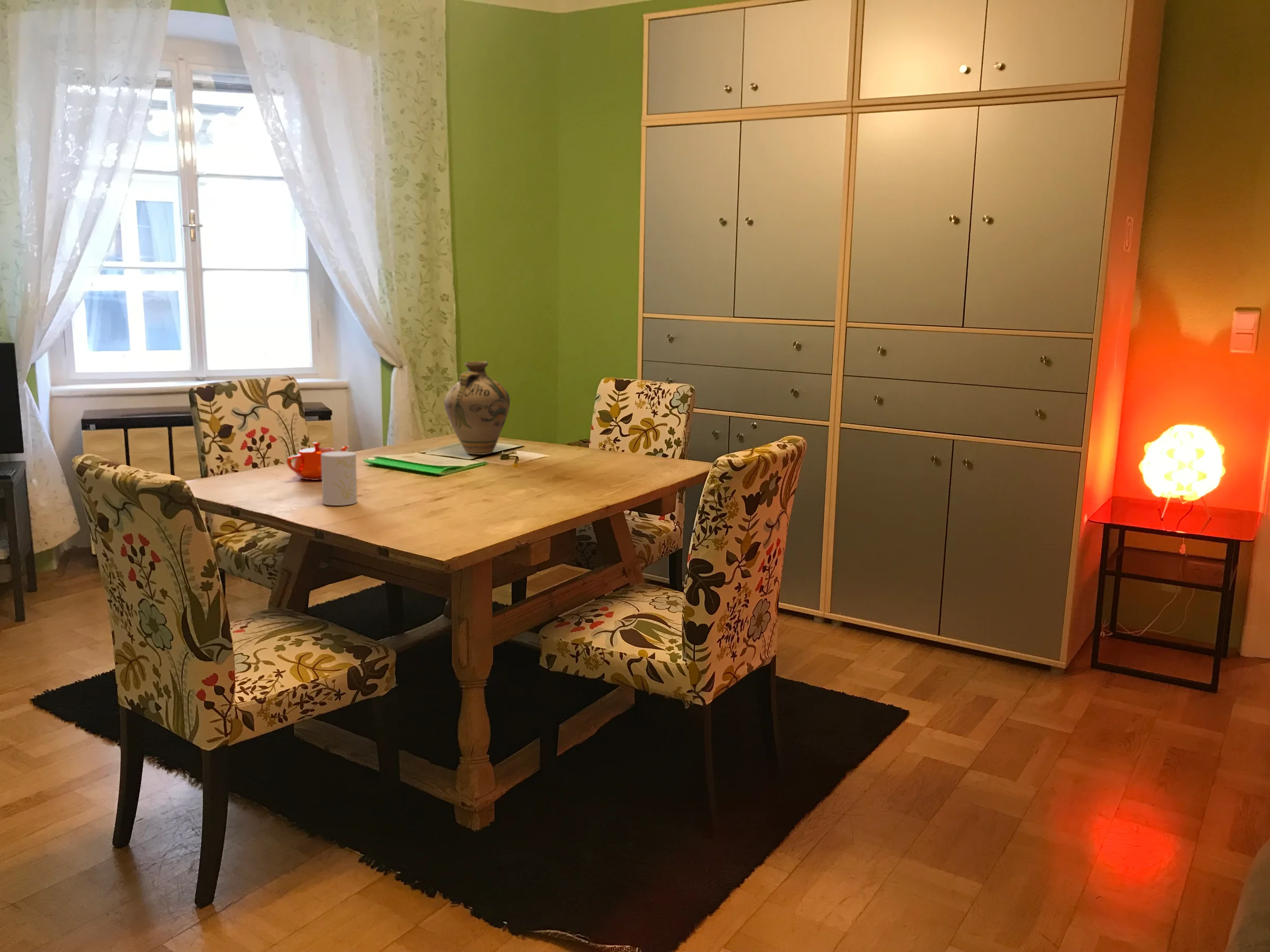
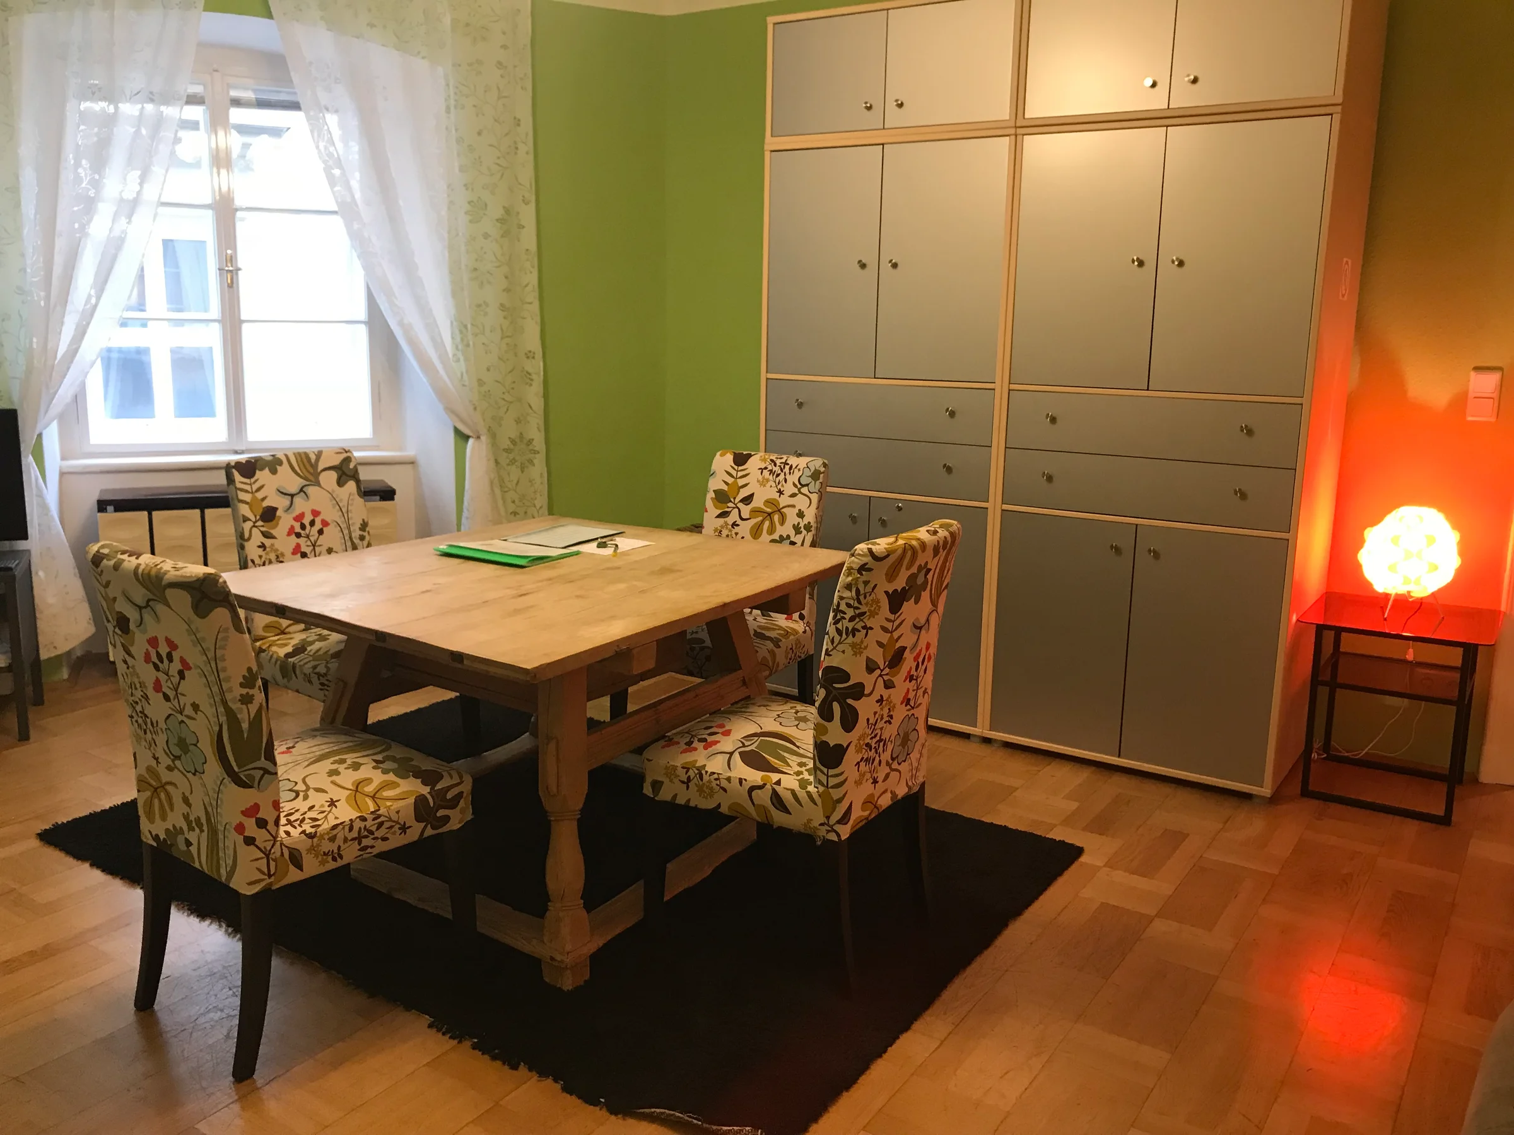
- teapot [286,442,350,481]
- cup [321,451,358,506]
- jug [444,361,511,455]
